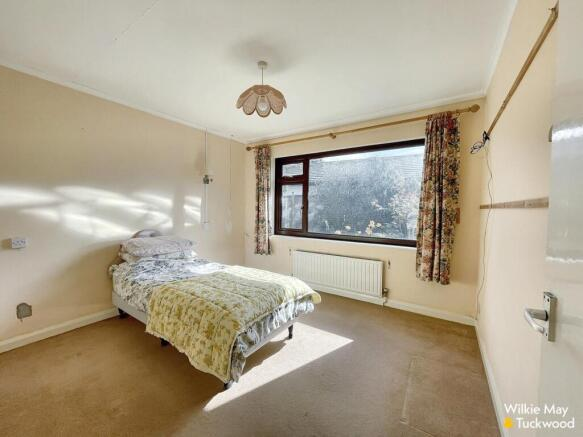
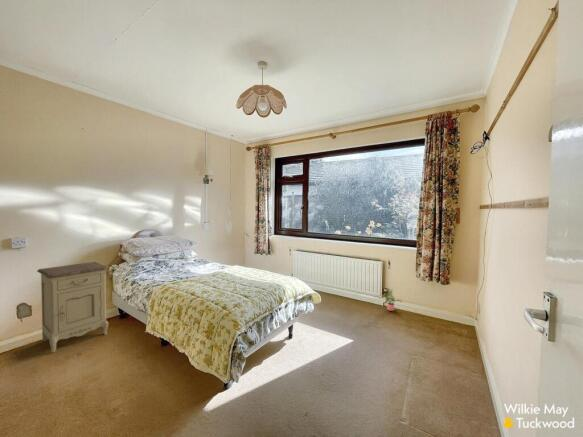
+ nightstand [36,261,110,354]
+ potted plant [384,289,403,312]
